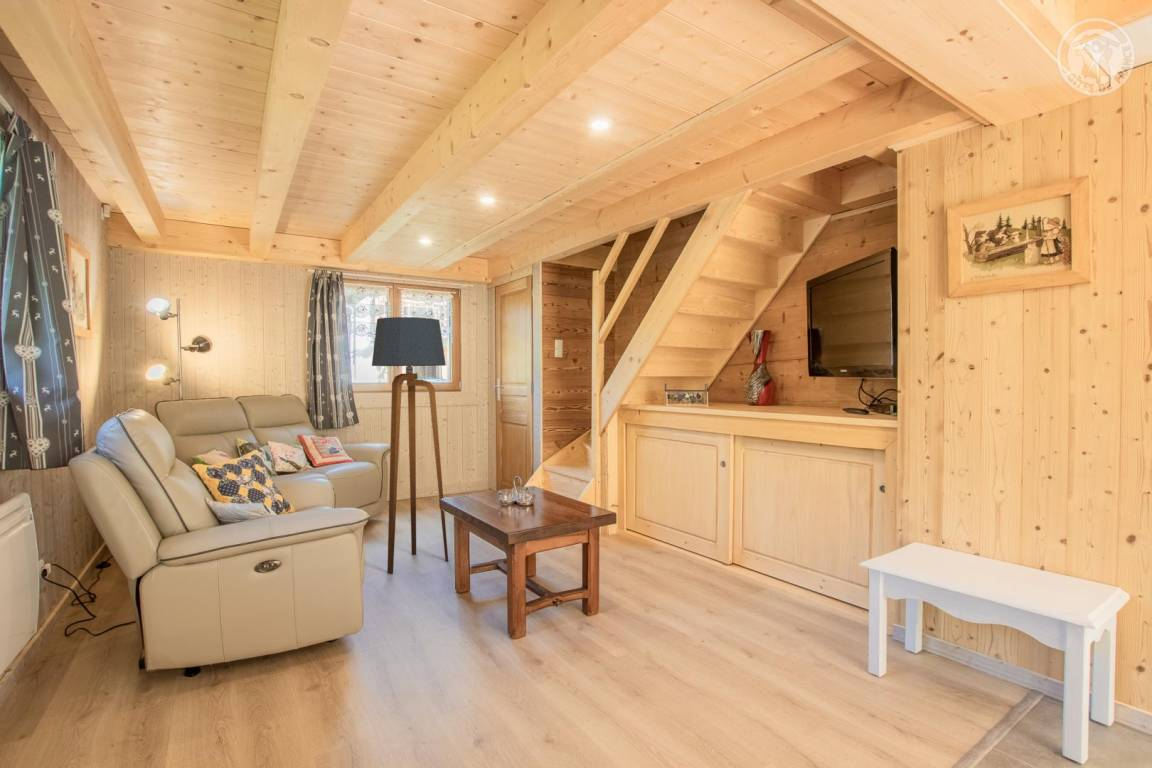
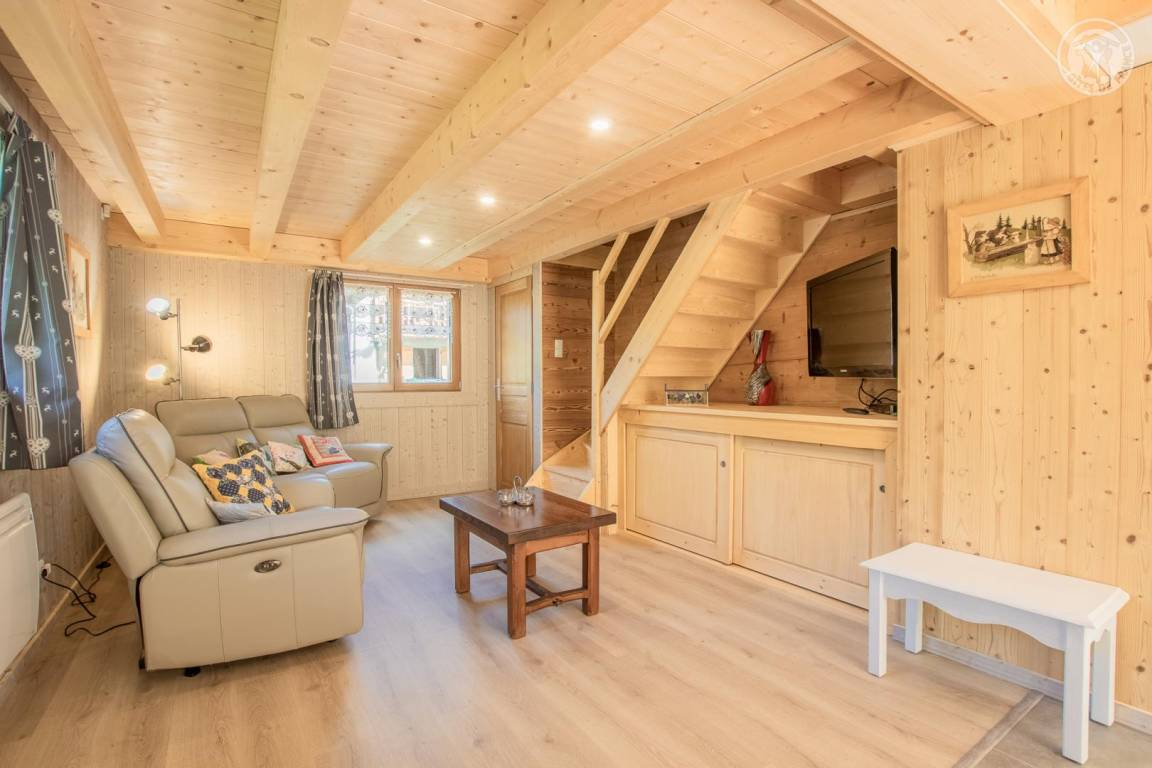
- floor lamp [371,316,449,575]
